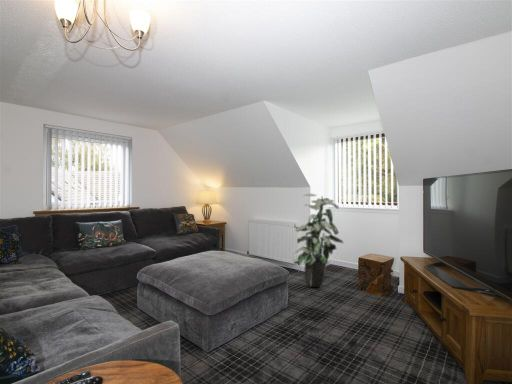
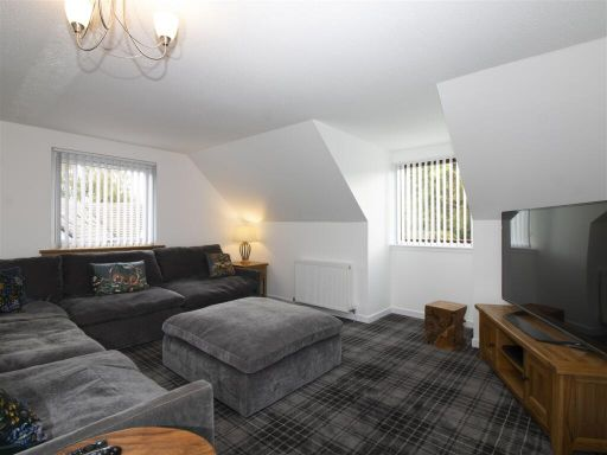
- indoor plant [293,193,344,288]
